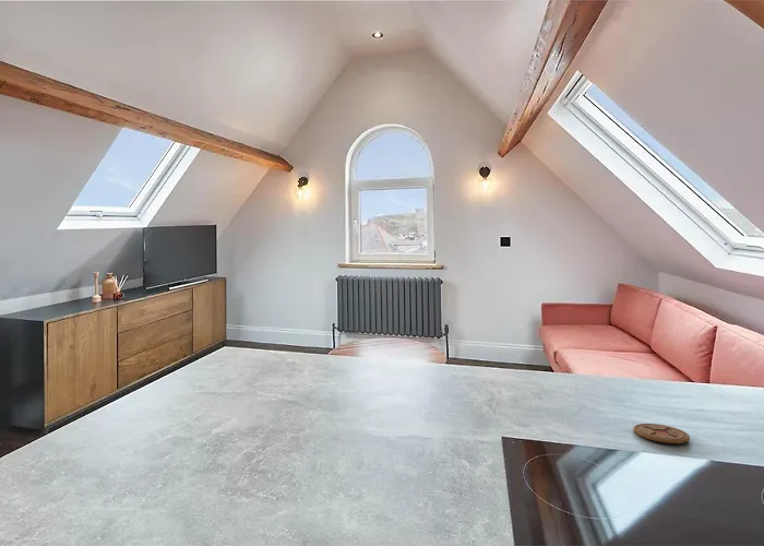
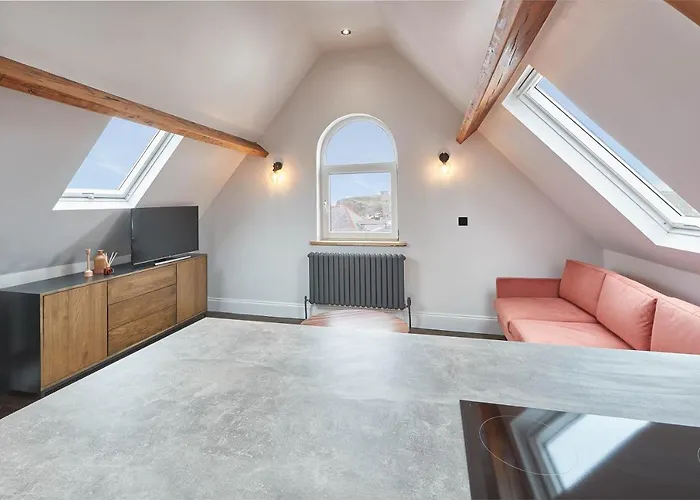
- coaster [633,423,691,444]
